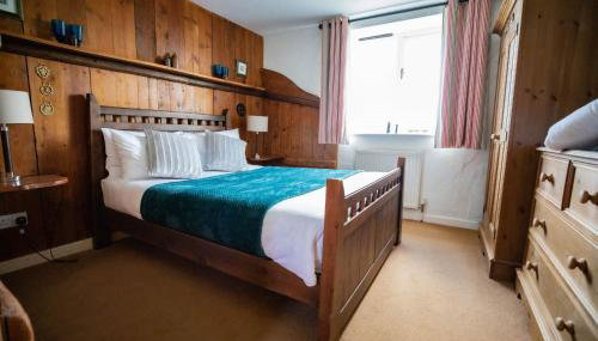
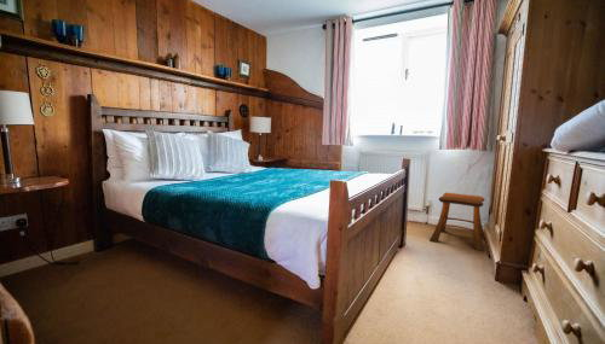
+ stool [428,192,486,252]
